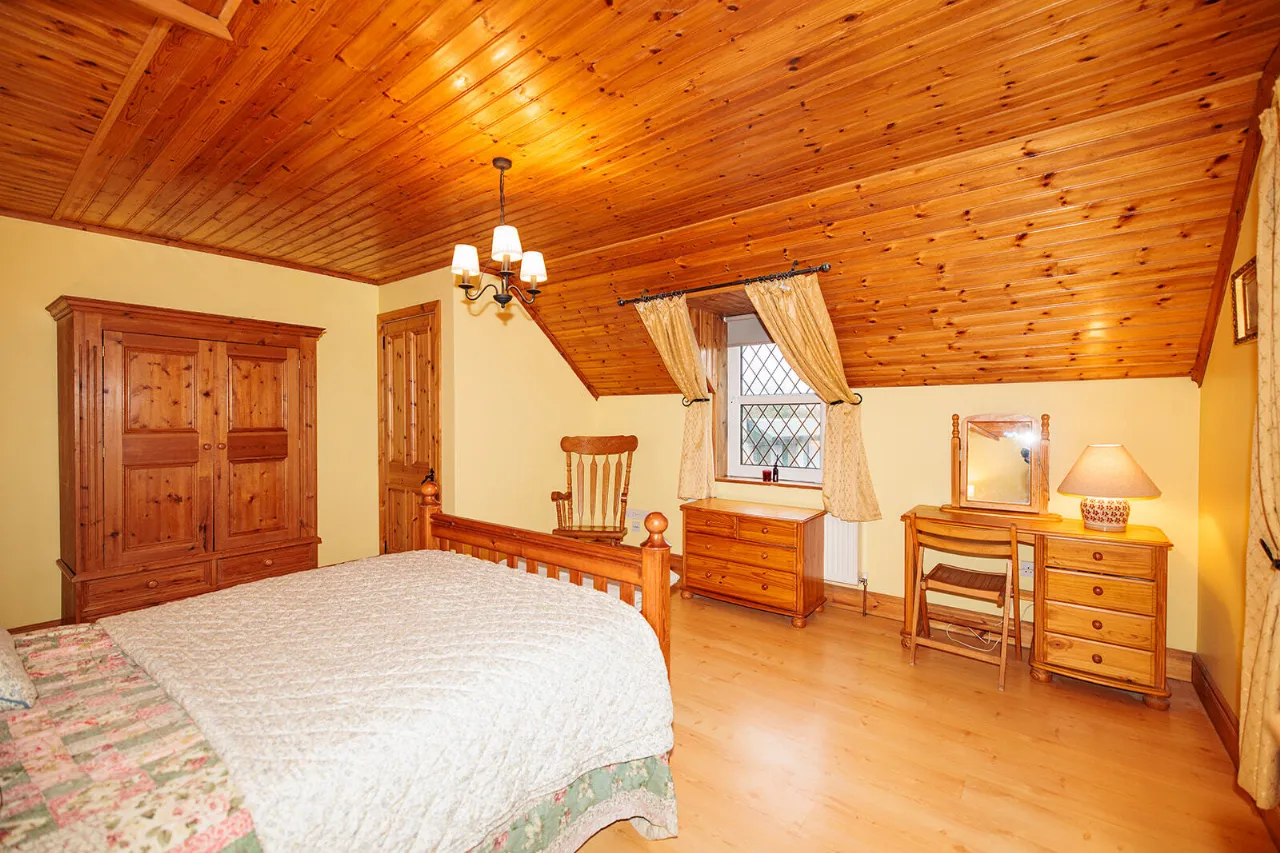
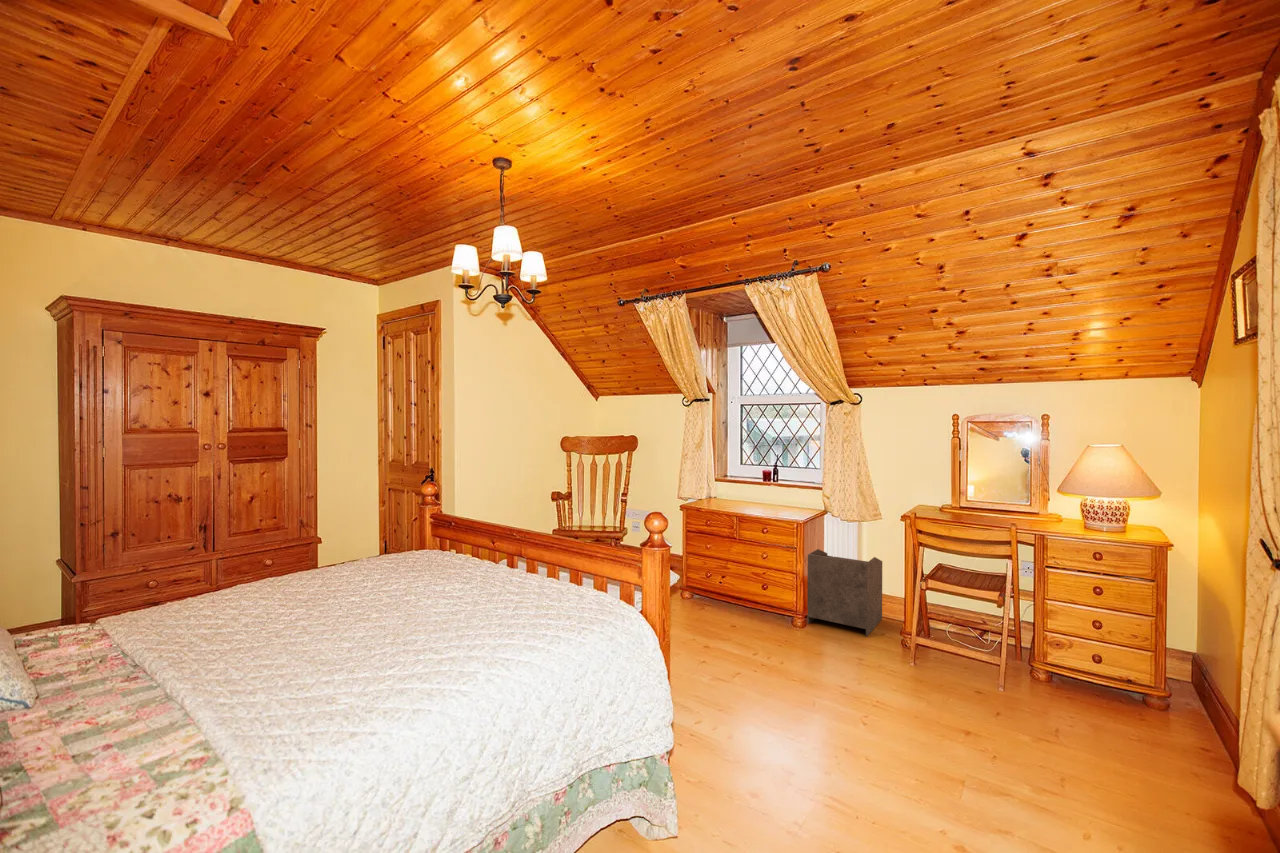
+ waste basket [806,548,883,638]
